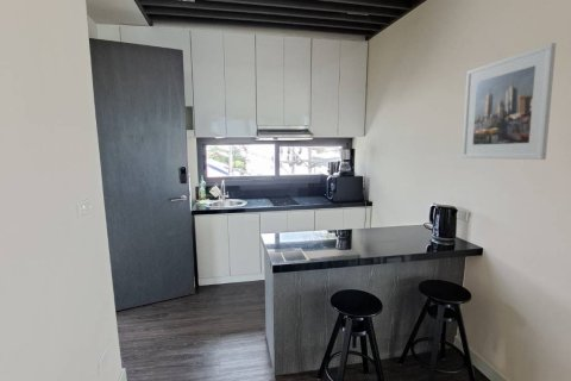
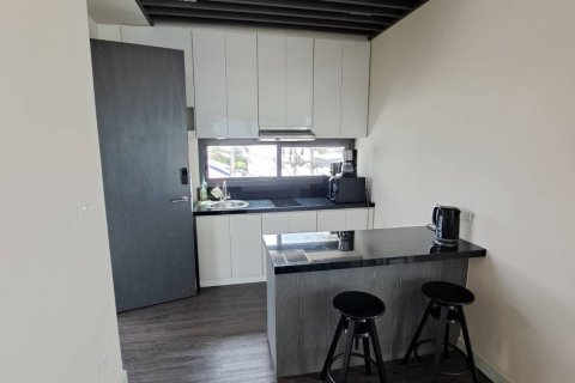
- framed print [460,42,557,161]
